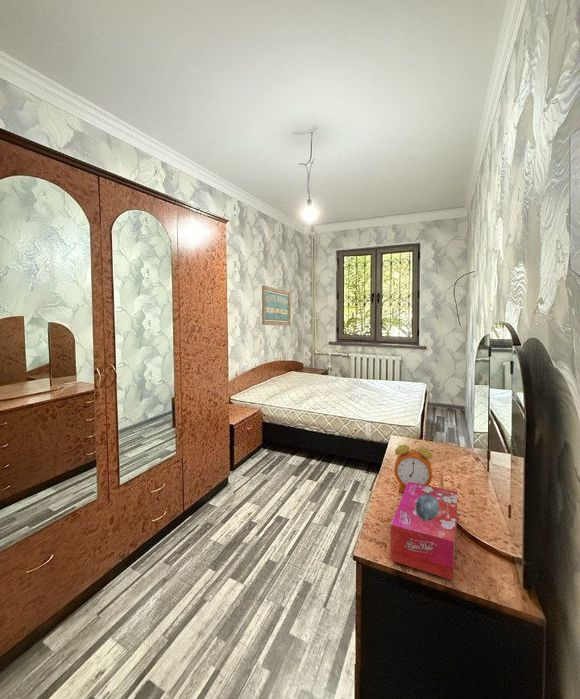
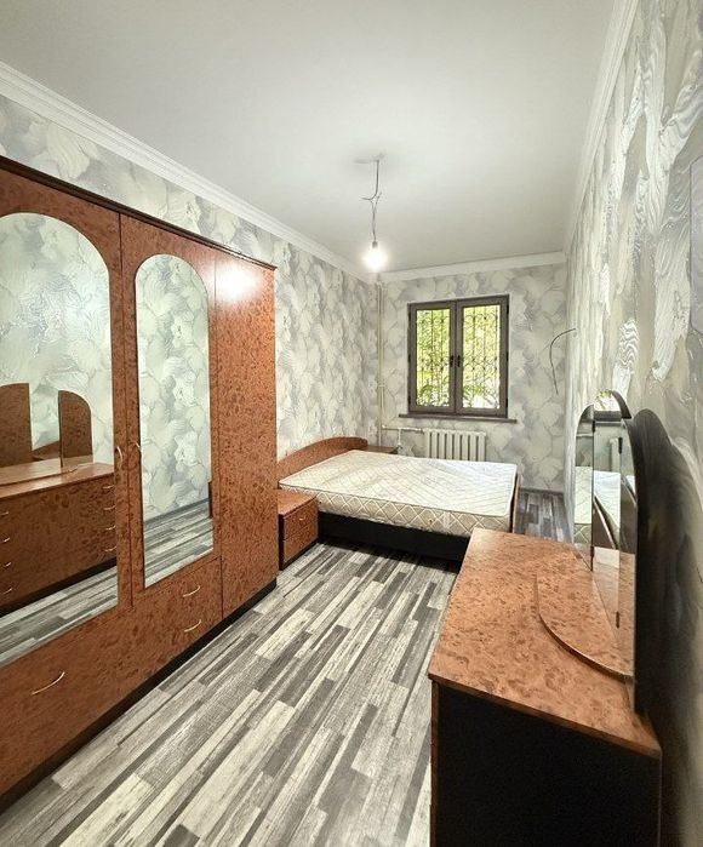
- tissue box [389,481,459,581]
- alarm clock [393,437,433,493]
- wall art [261,285,291,327]
